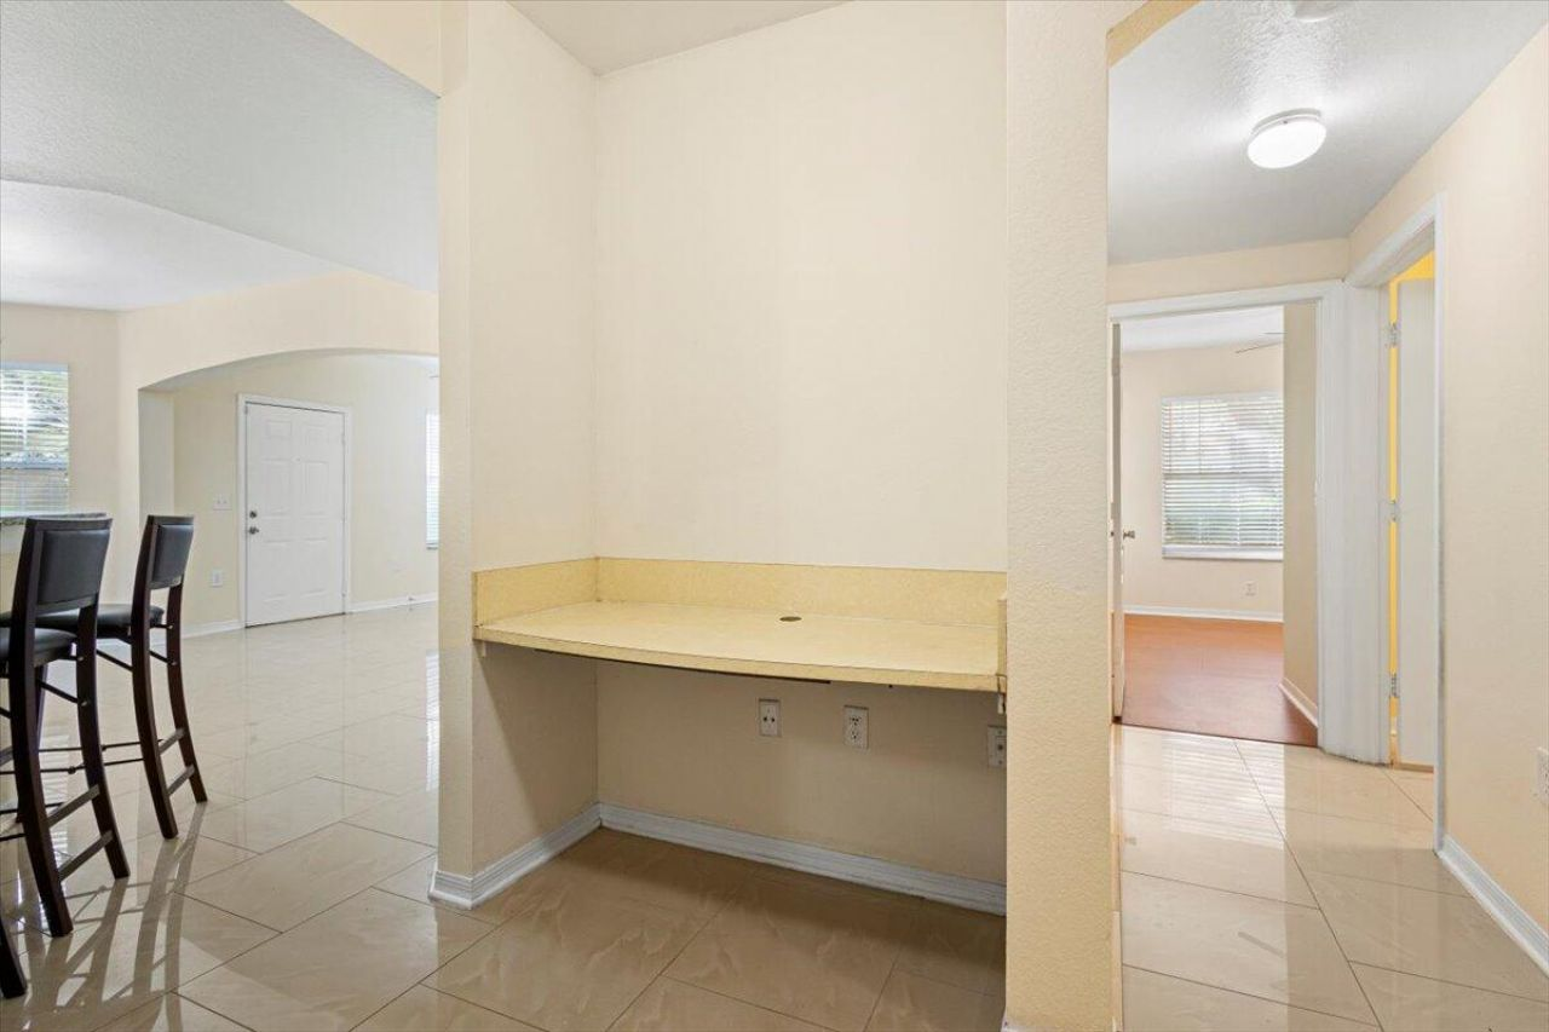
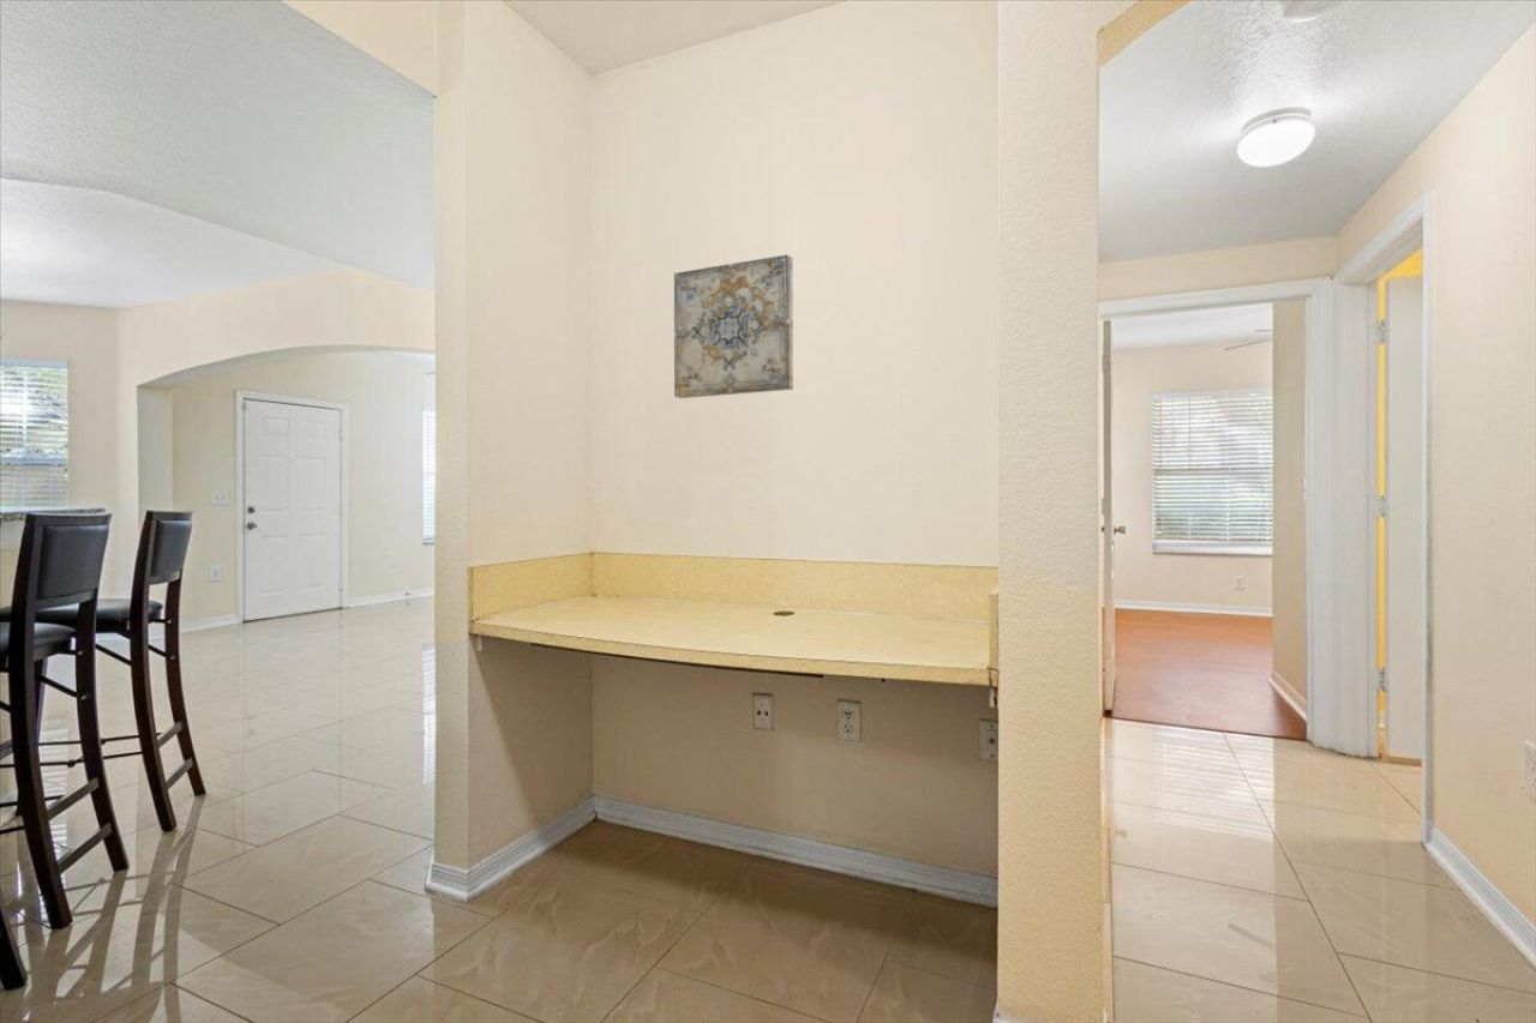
+ wall art [673,253,794,399]
